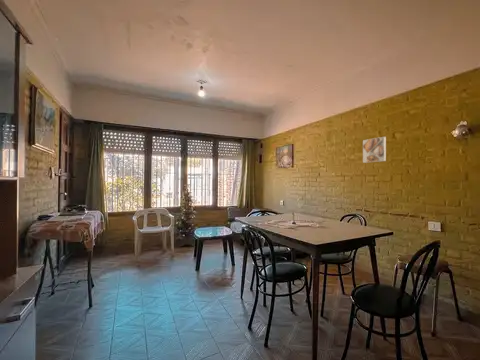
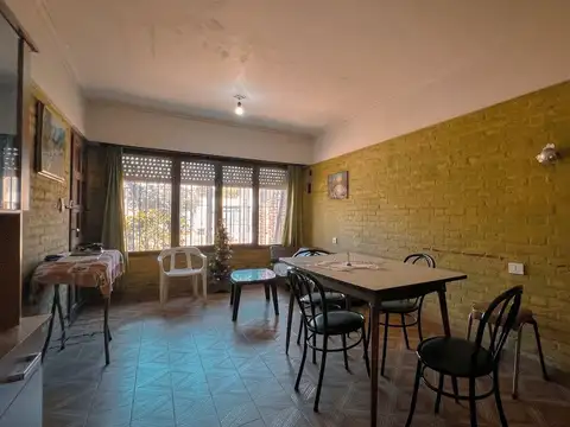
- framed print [362,136,387,164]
